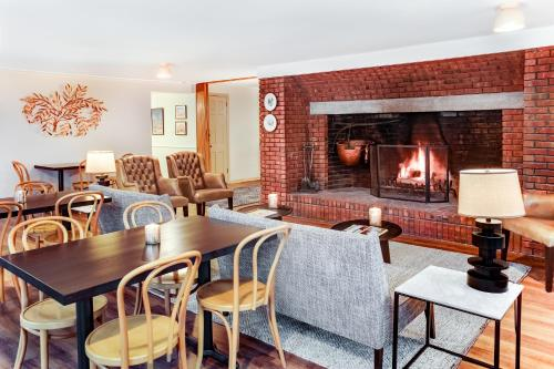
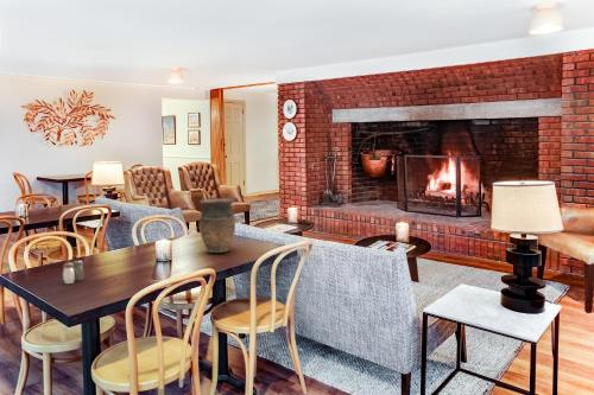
+ vase [198,197,236,254]
+ salt and pepper shaker [62,260,86,285]
